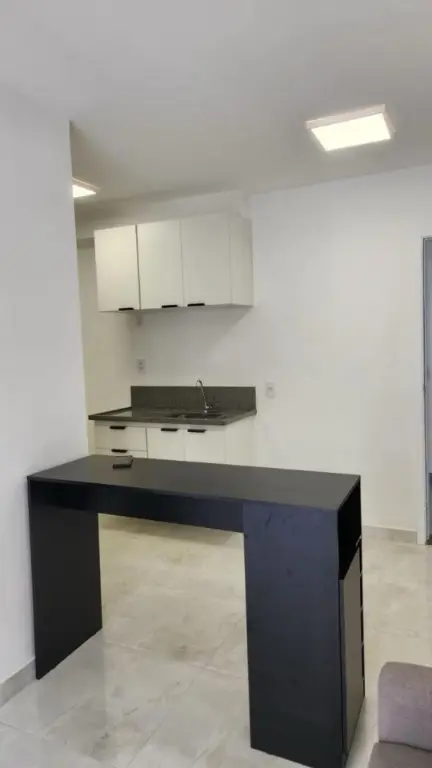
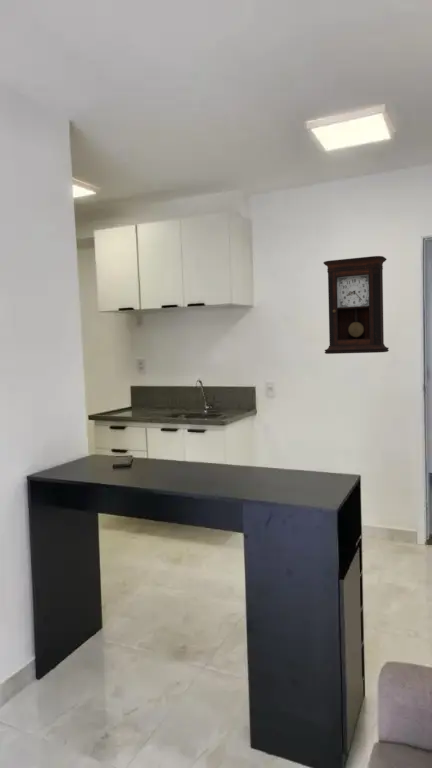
+ pendulum clock [322,255,390,355]
